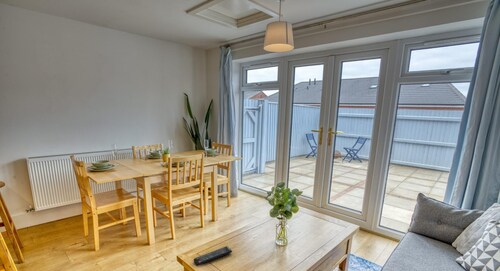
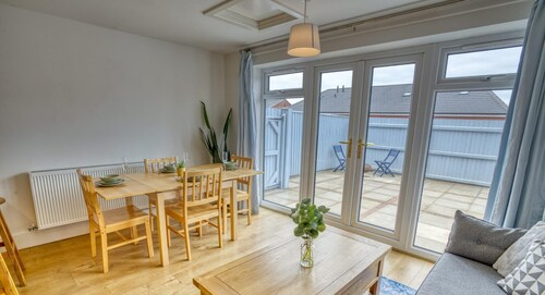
- remote control [193,245,233,267]
